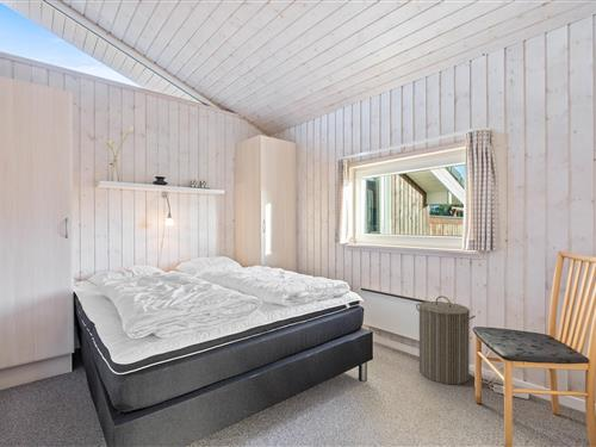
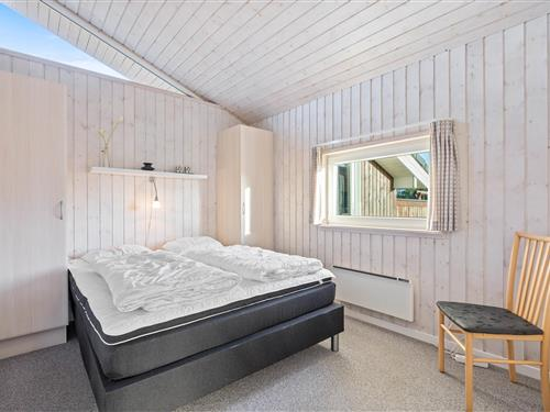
- laundry hamper [415,294,477,386]
